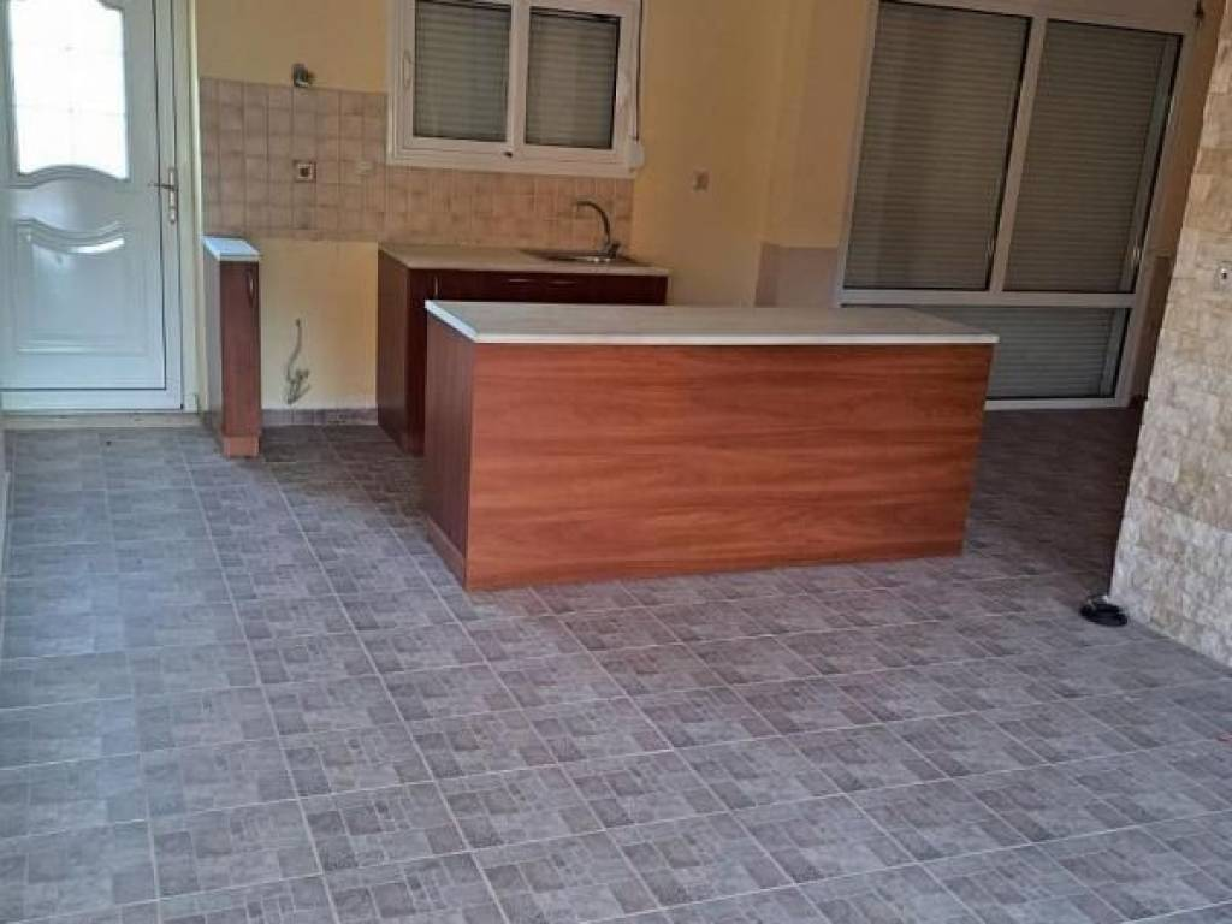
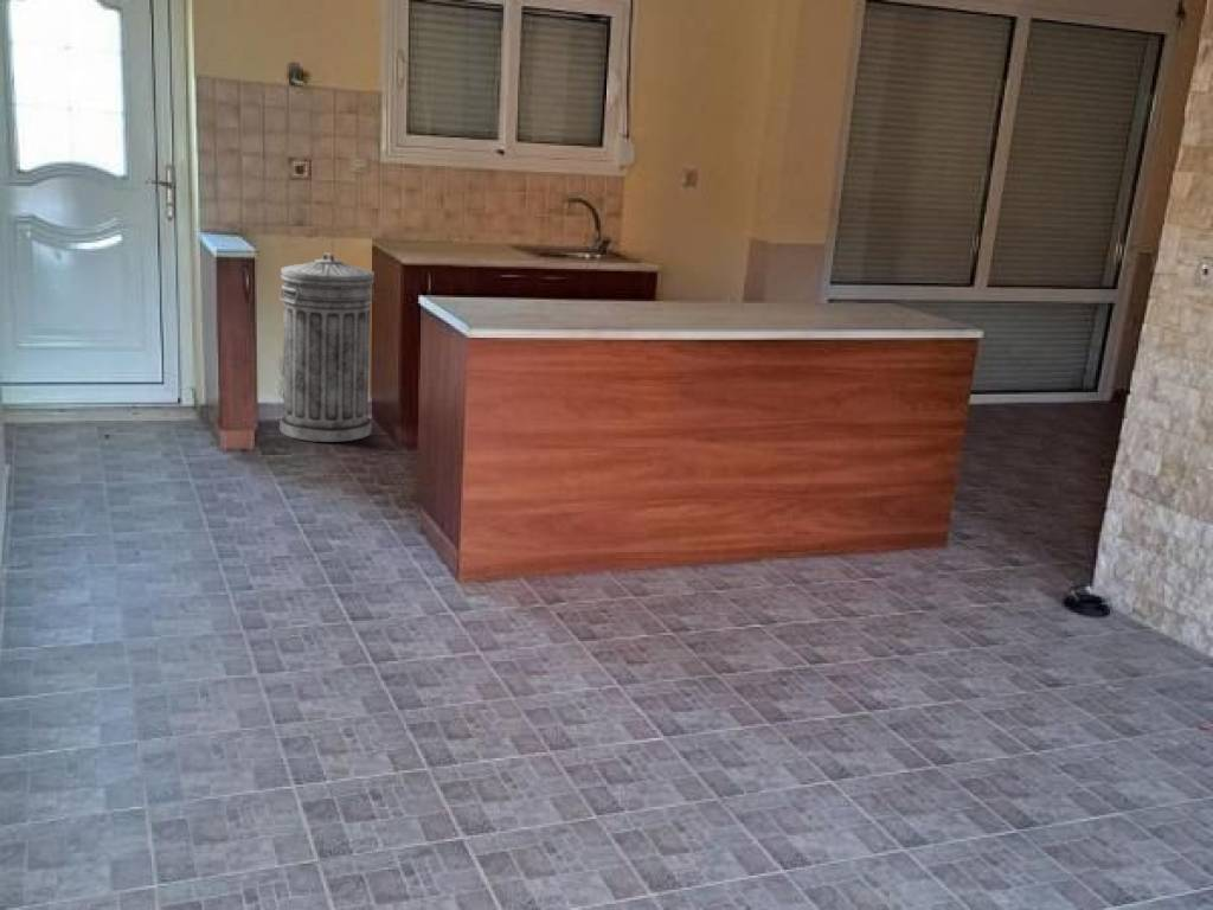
+ trash can [278,252,377,443]
